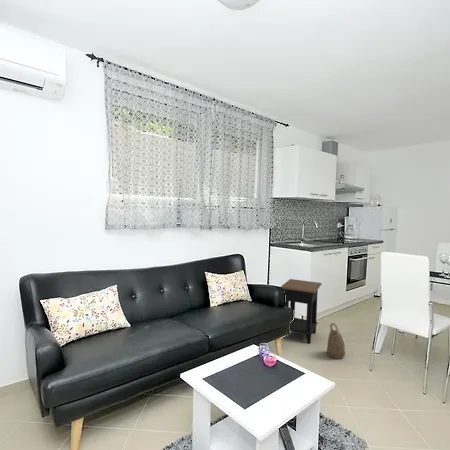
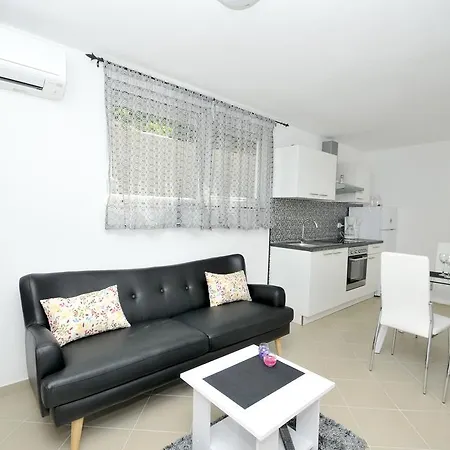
- side table [280,278,323,345]
- basket [326,322,346,360]
